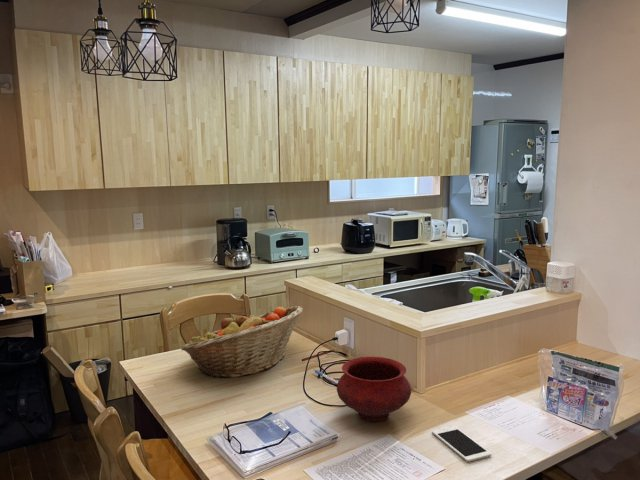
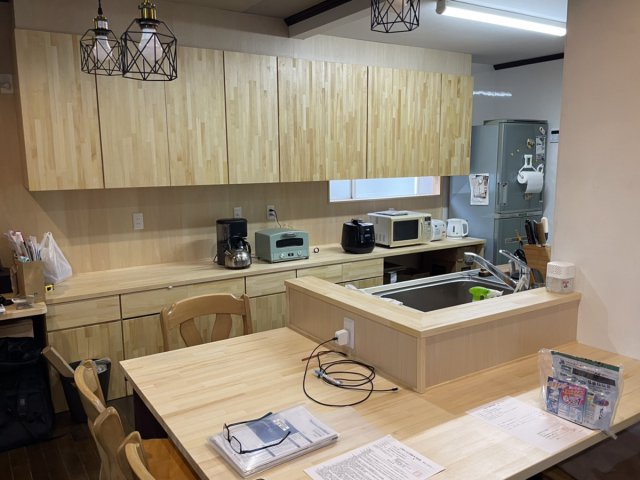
- bowl [336,356,412,423]
- fruit basket [180,305,303,379]
- cell phone [431,425,492,463]
